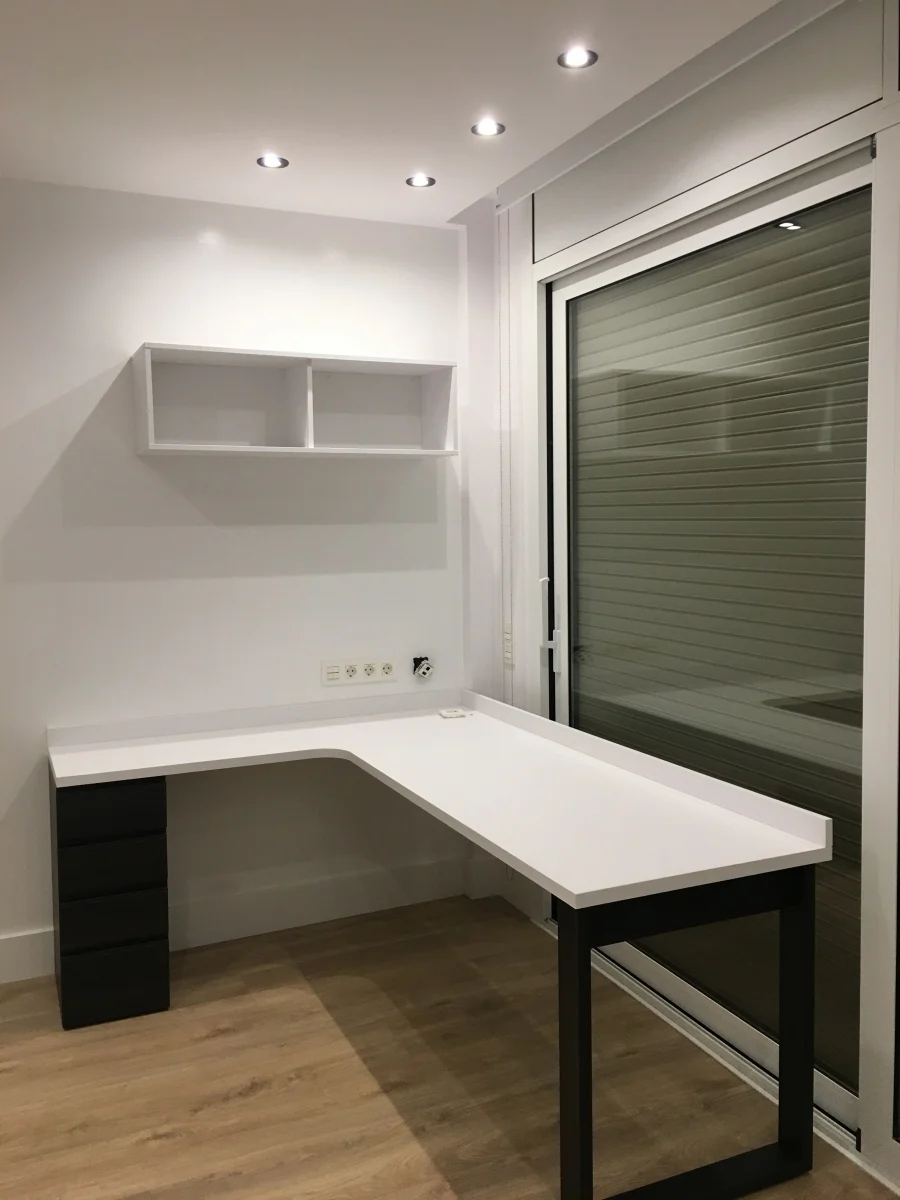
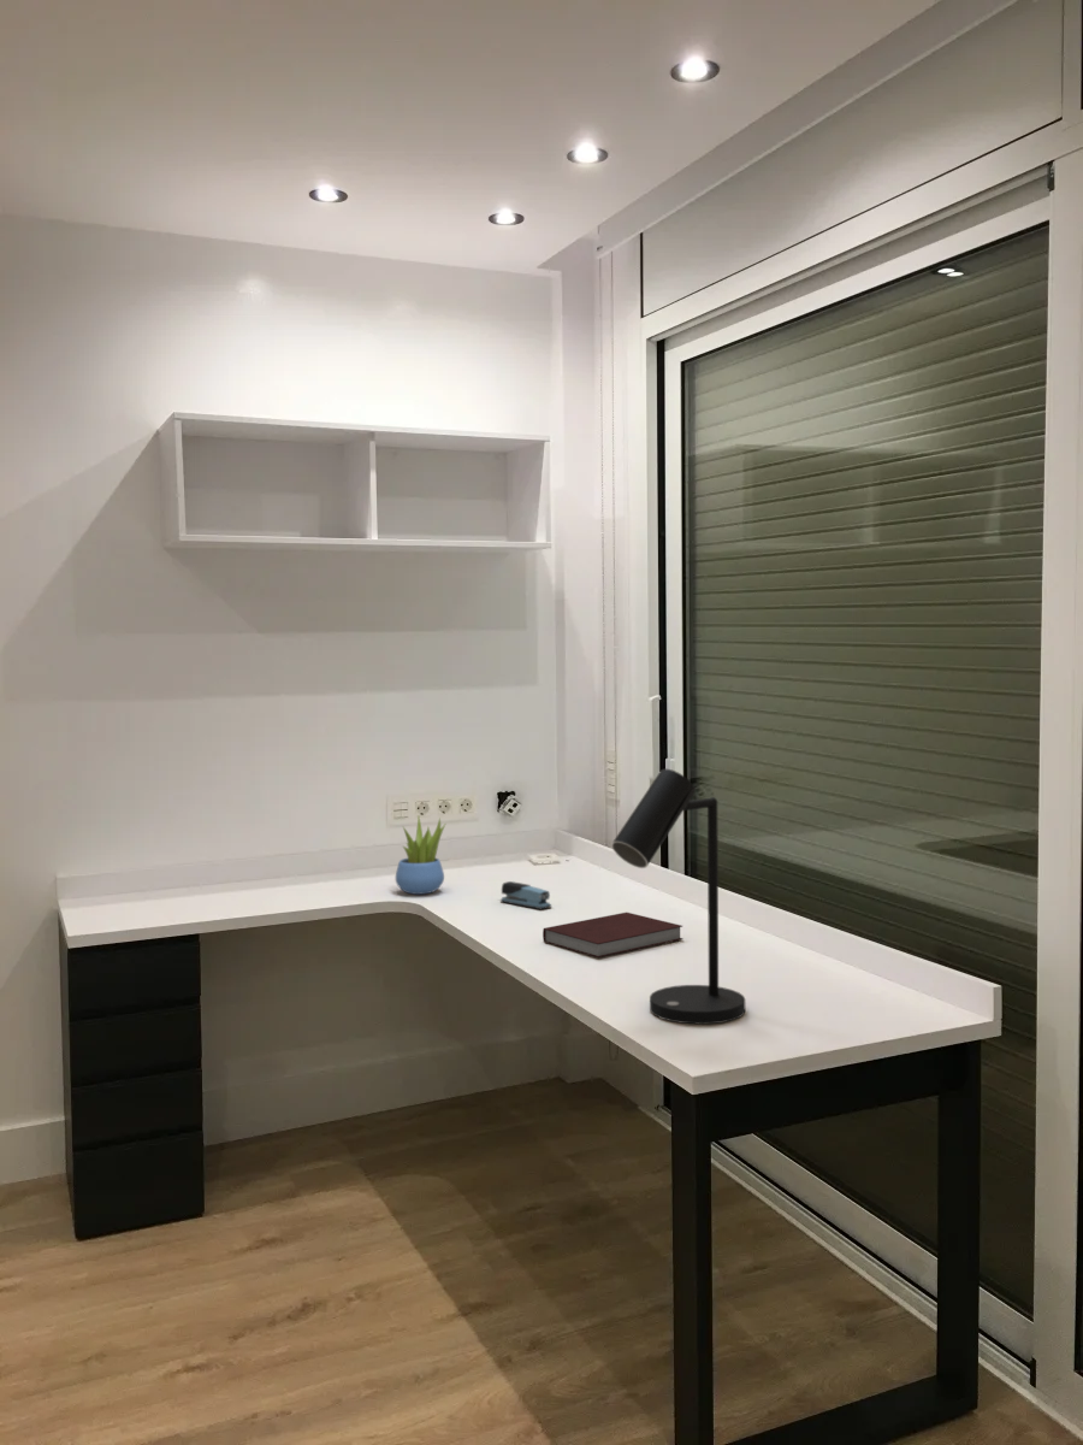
+ stapler [499,880,552,910]
+ desk lamp [610,768,746,1025]
+ notebook [542,912,685,959]
+ succulent plant [395,816,448,896]
